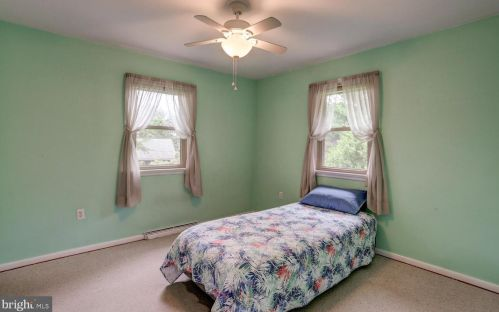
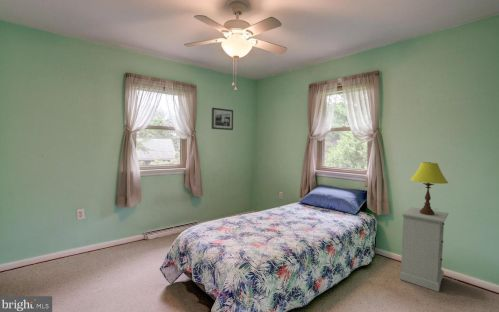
+ table lamp [409,161,449,215]
+ nightstand [399,206,449,293]
+ picture frame [211,107,234,131]
